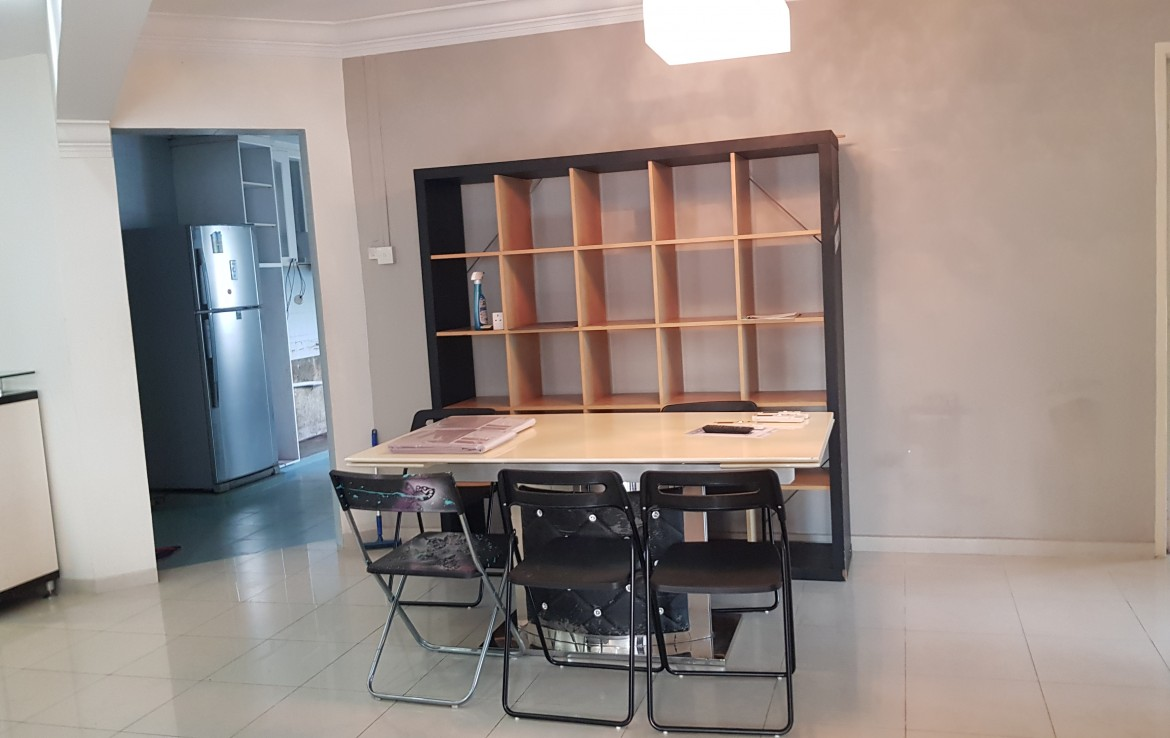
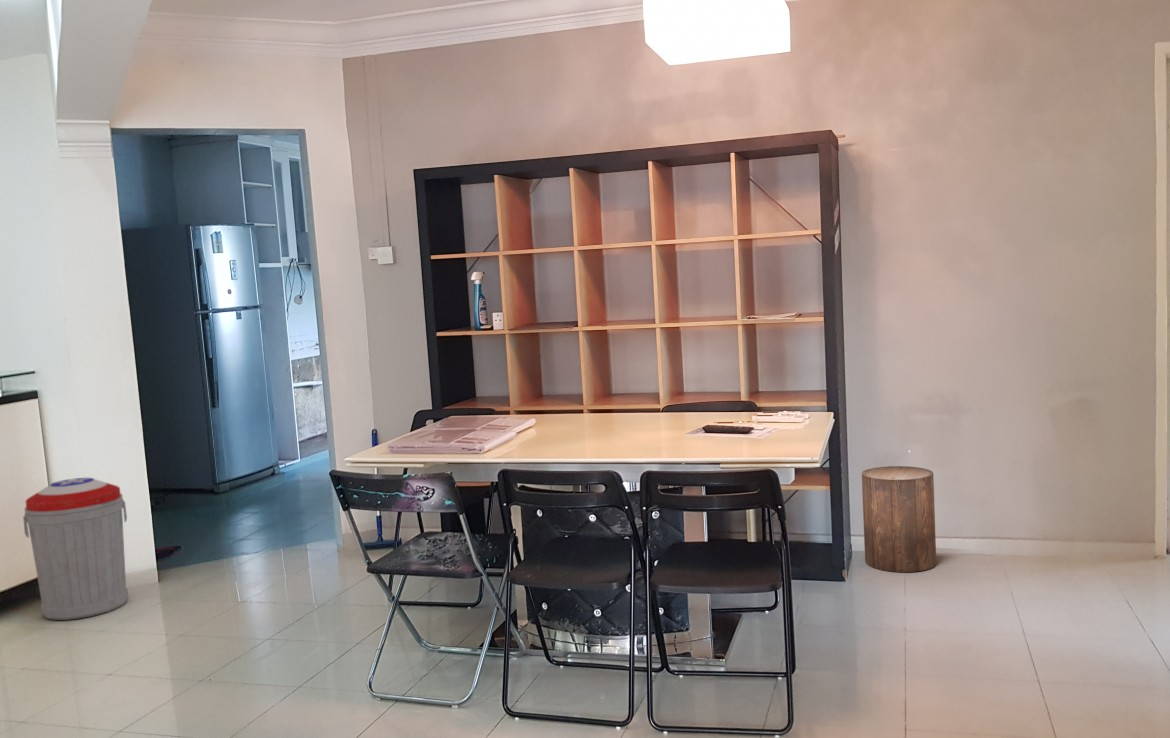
+ stool [861,465,937,573]
+ trash can [22,477,129,621]
